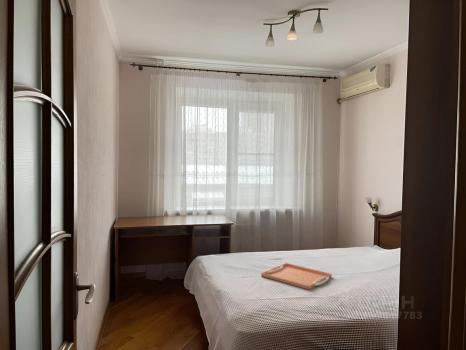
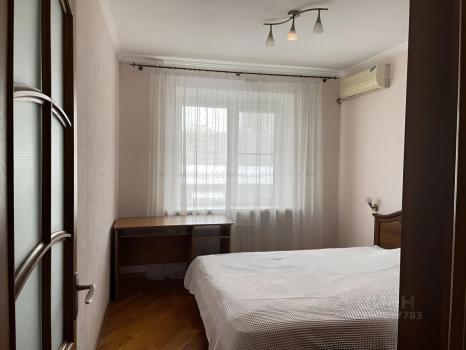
- serving tray [260,262,333,290]
